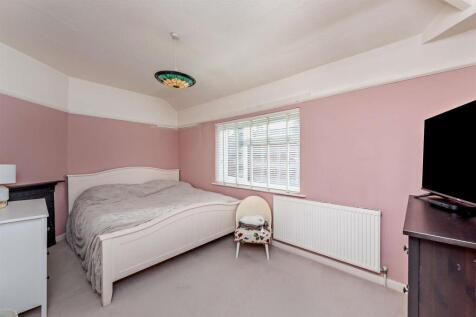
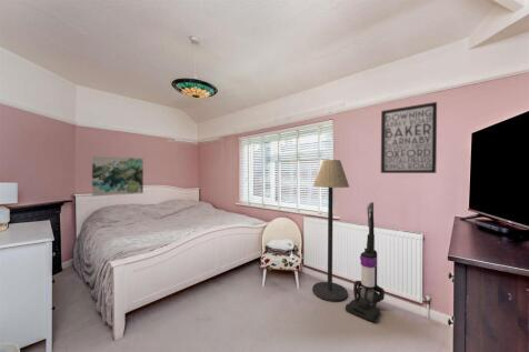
+ vacuum cleaner [345,201,386,323]
+ floor lamp [311,159,350,302]
+ wall art [380,101,438,174]
+ wall art [91,154,144,198]
